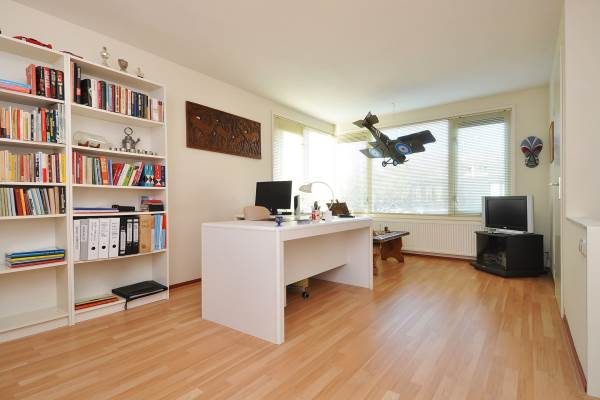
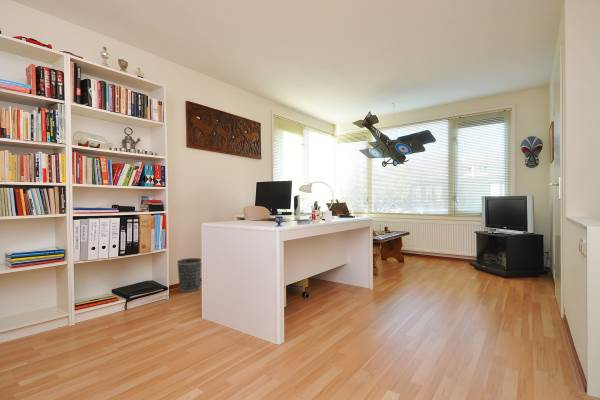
+ wastebasket [176,257,202,293]
